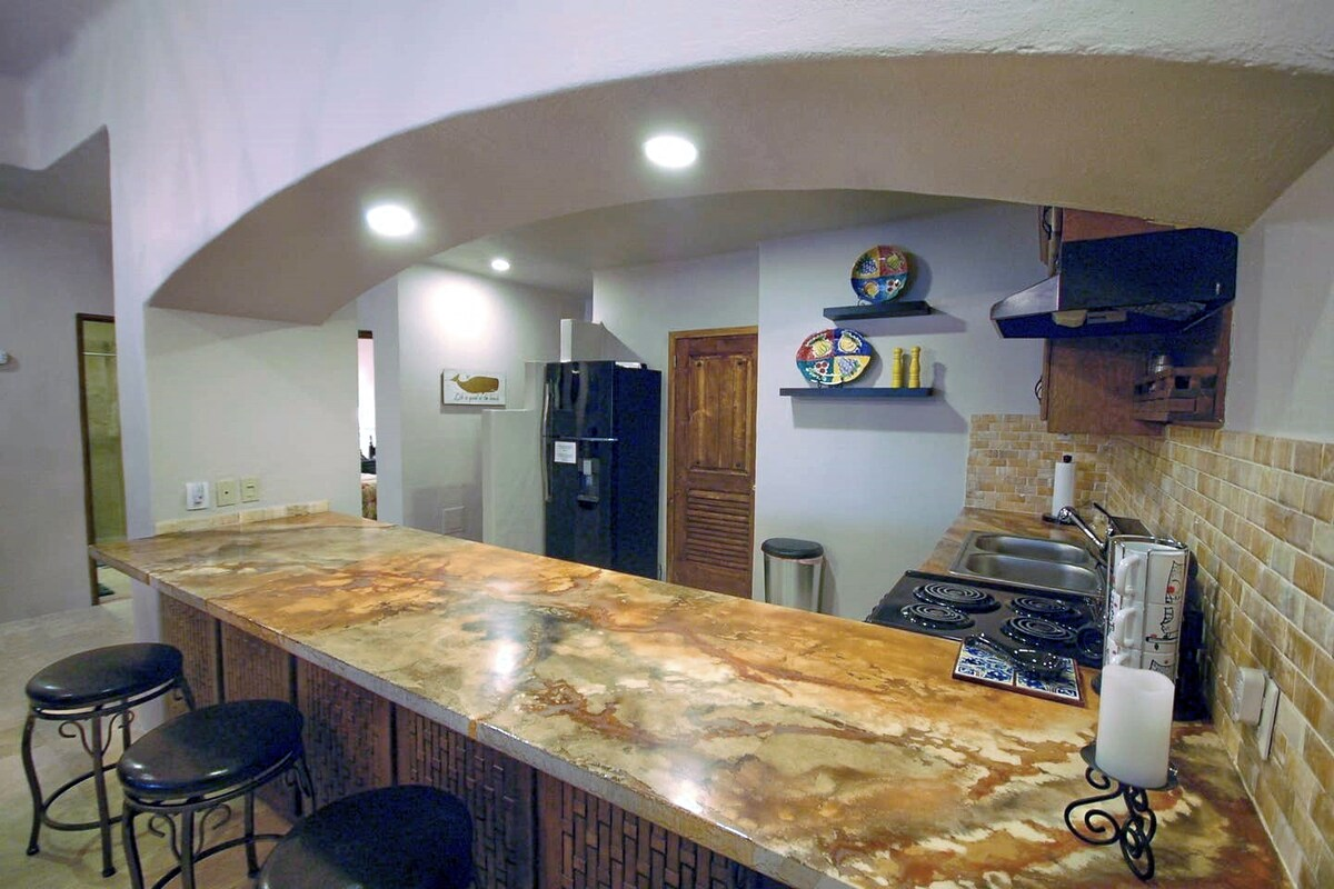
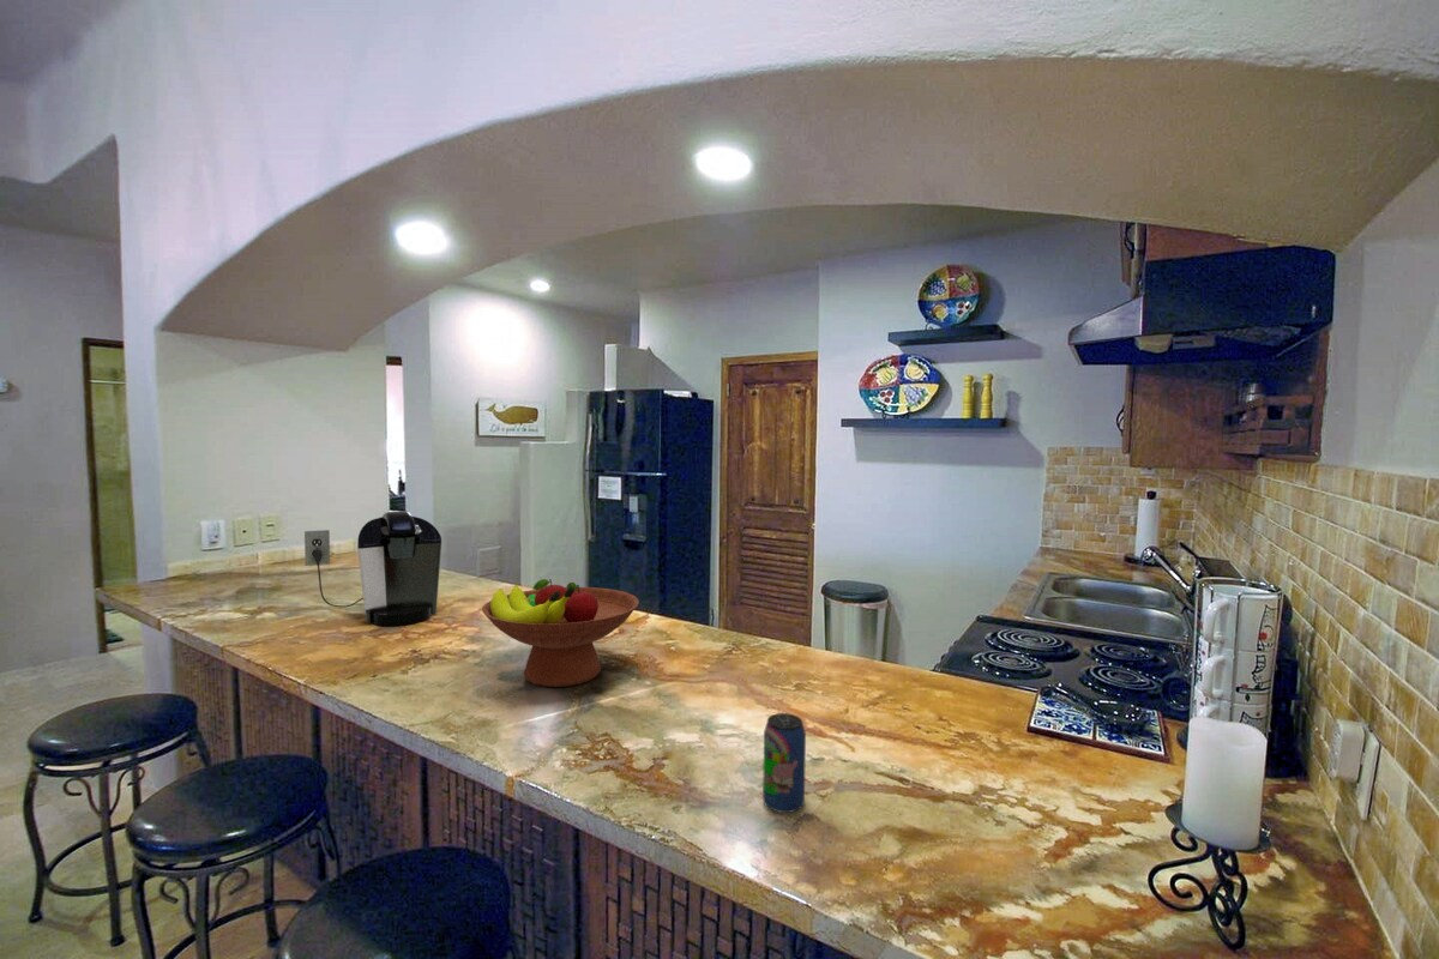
+ fruit bowl [481,578,640,688]
+ coffee maker [303,509,442,627]
+ beverage can [761,712,807,814]
